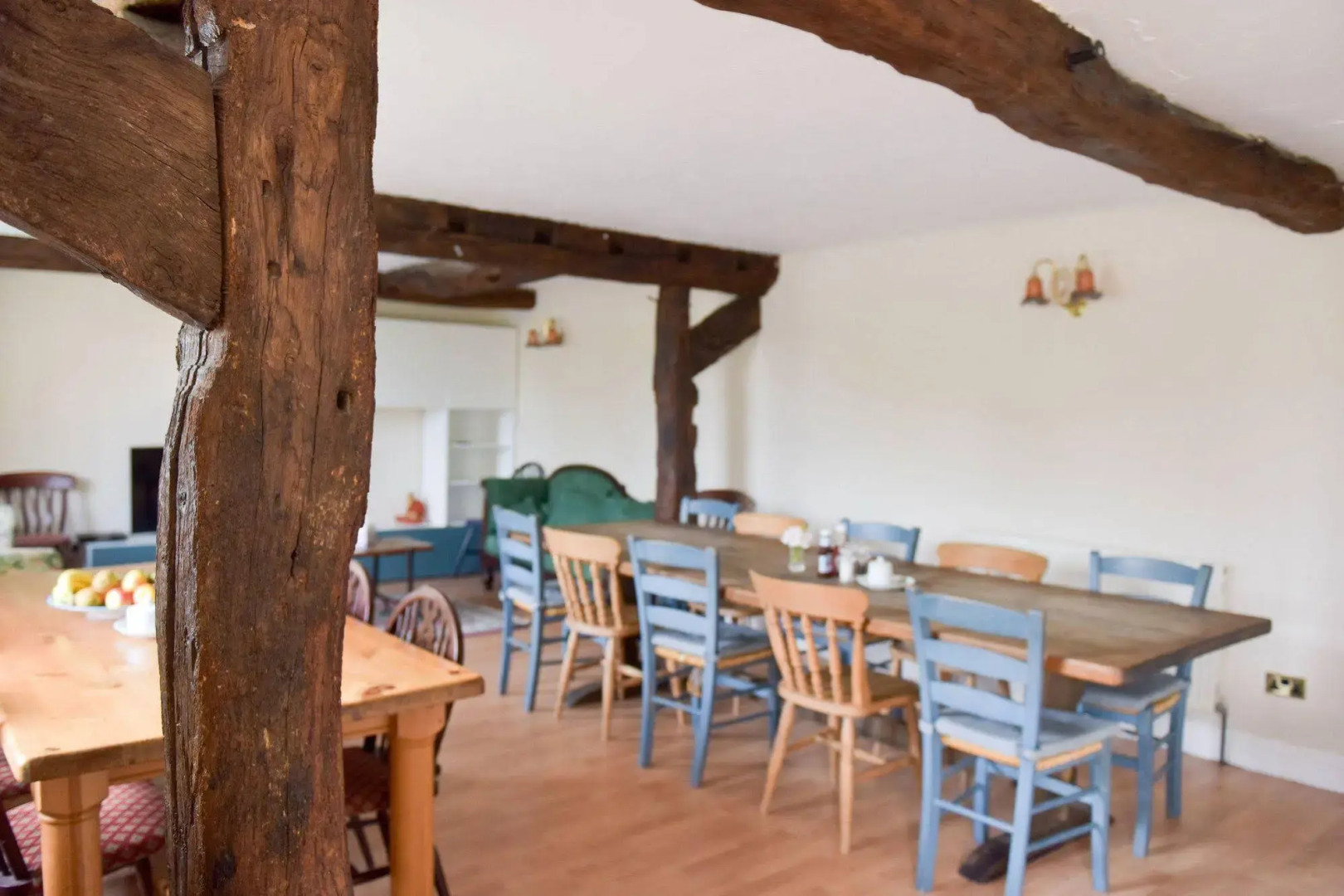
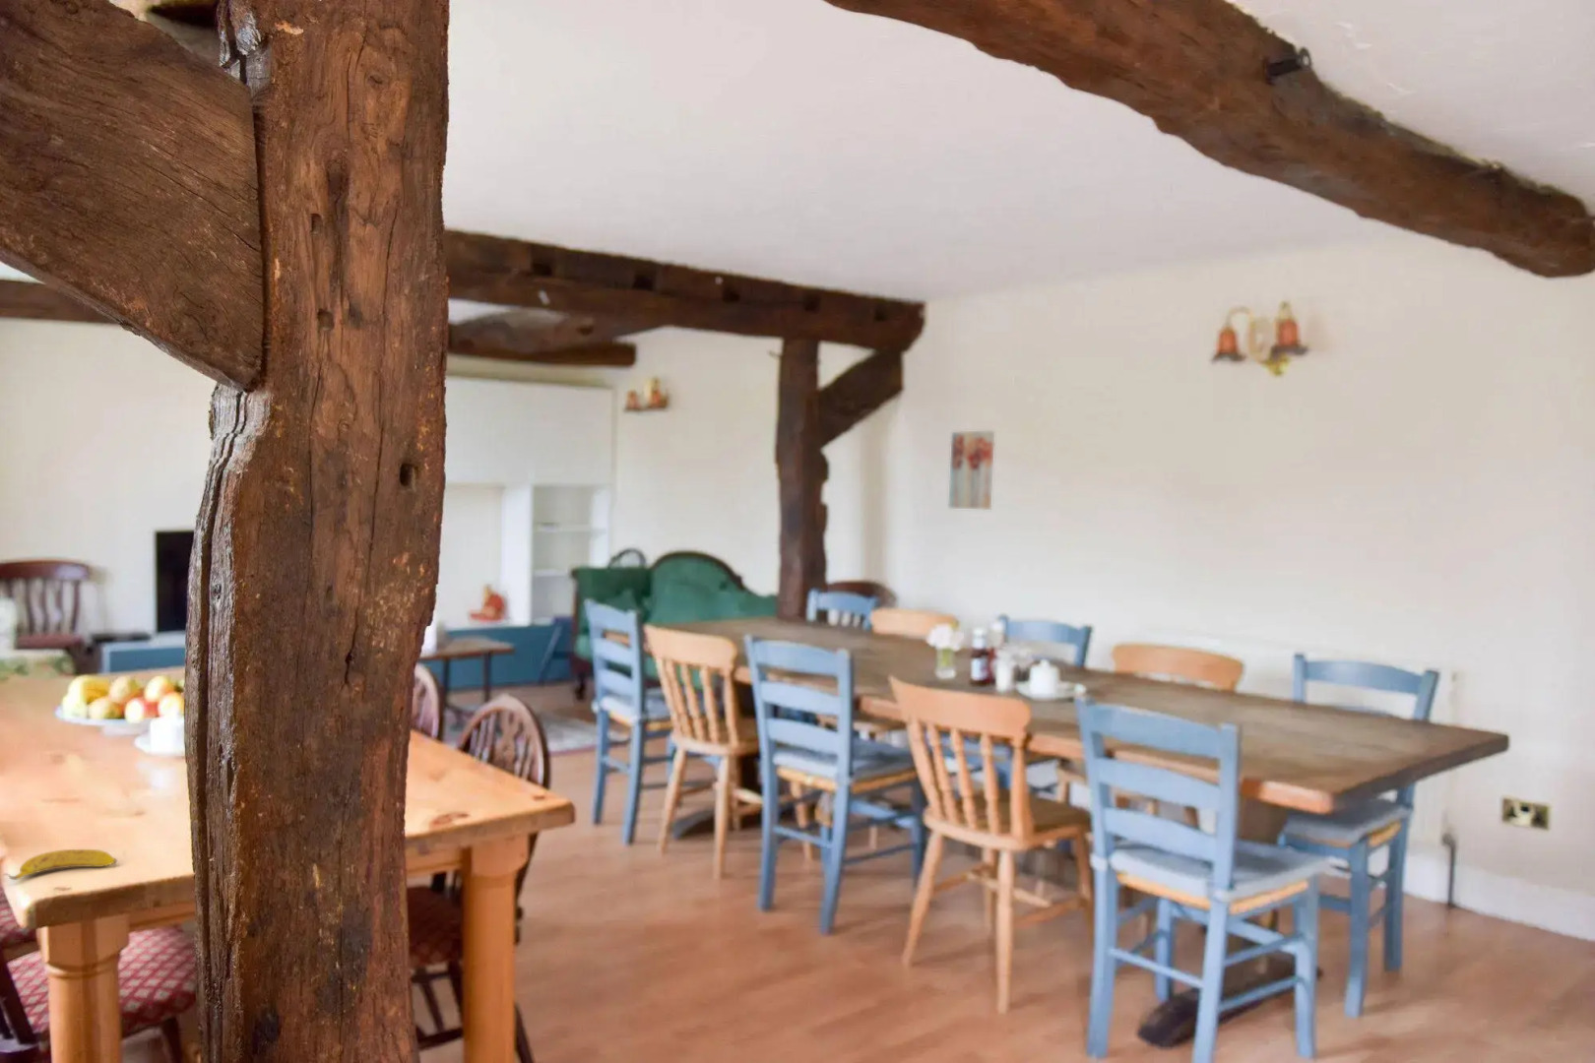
+ banana [2,848,119,881]
+ wall art [947,431,996,511]
